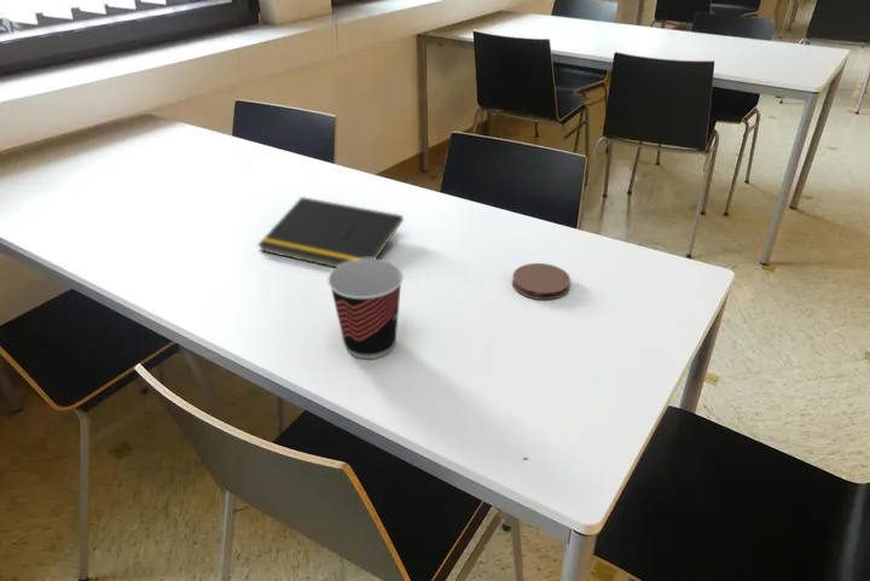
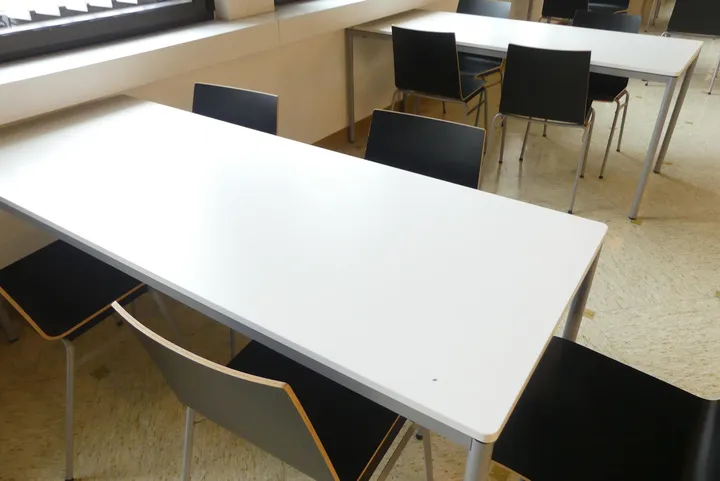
- cup [326,258,405,360]
- coaster [511,262,572,301]
- notepad [256,196,405,268]
